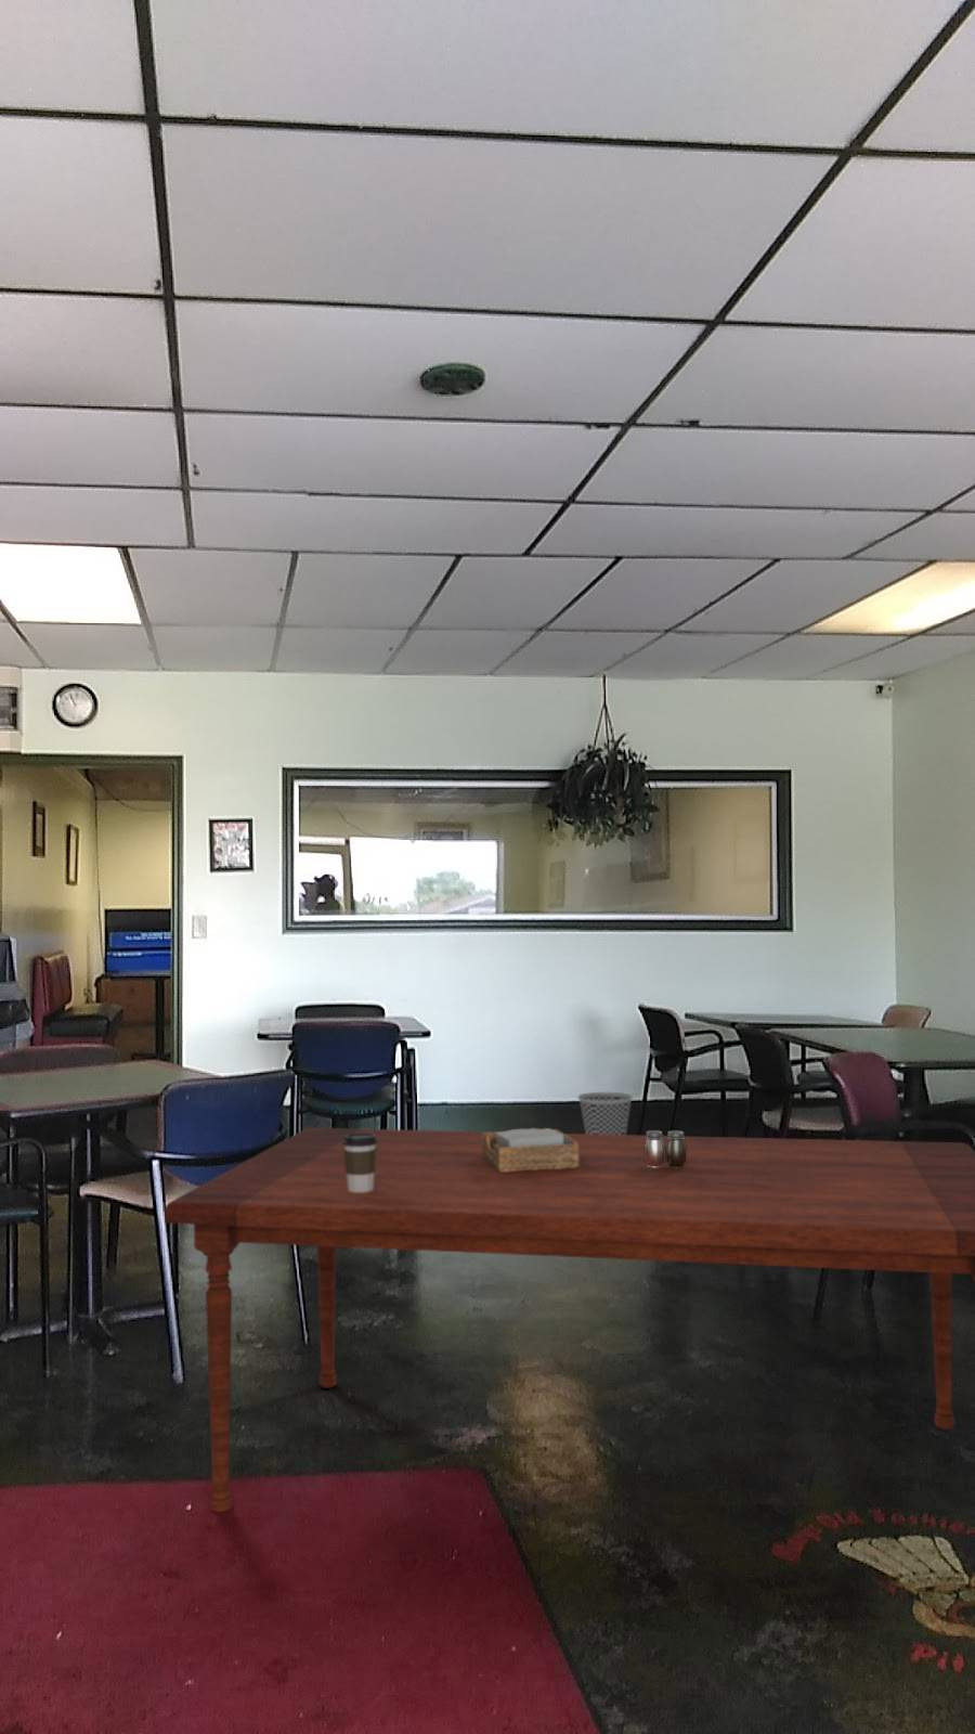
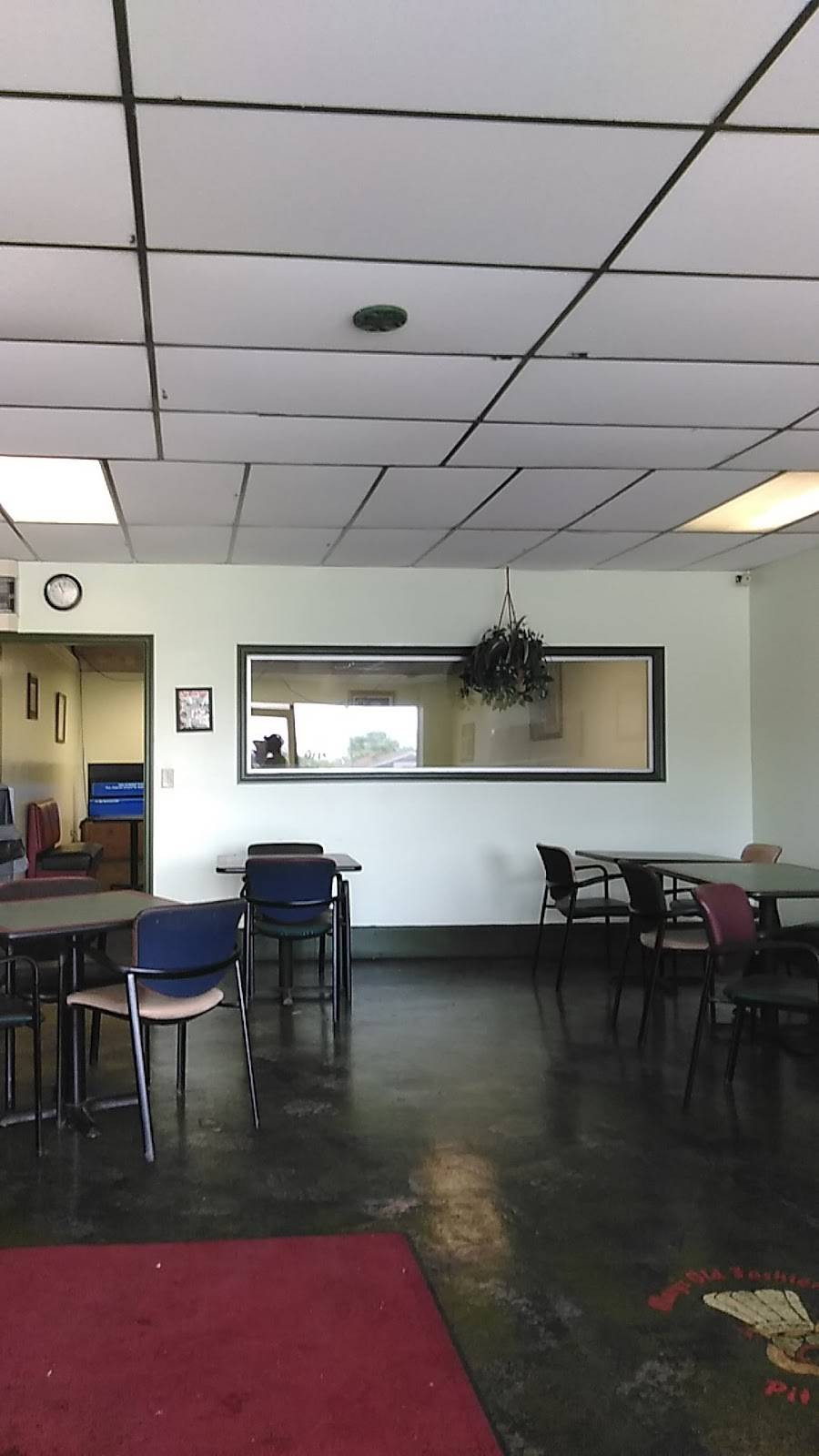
- napkin holder [482,1127,580,1173]
- wastebasket [576,1091,633,1135]
- salt and pepper shaker [644,1129,687,1168]
- coffee cup [343,1133,377,1192]
- dining table [163,1127,975,1512]
